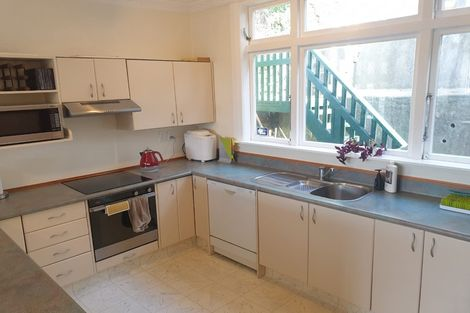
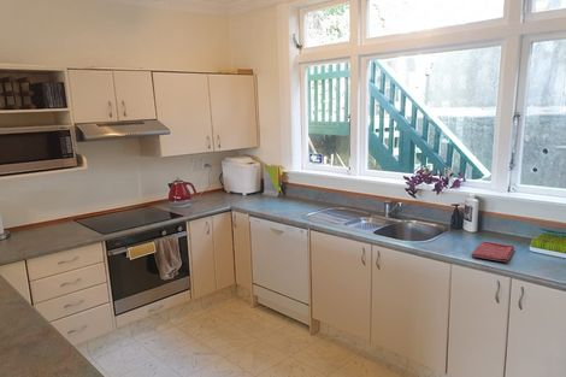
+ dish towel [471,241,515,264]
